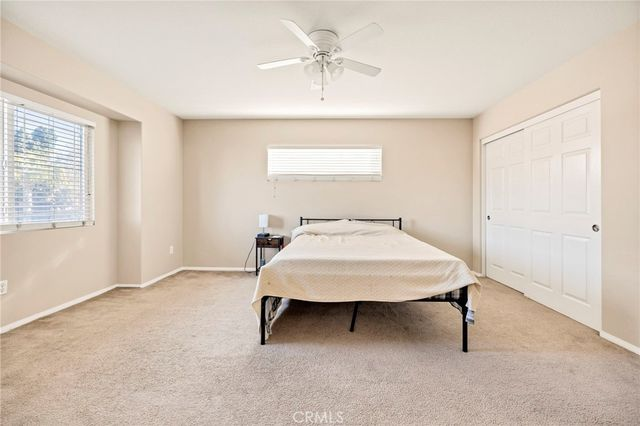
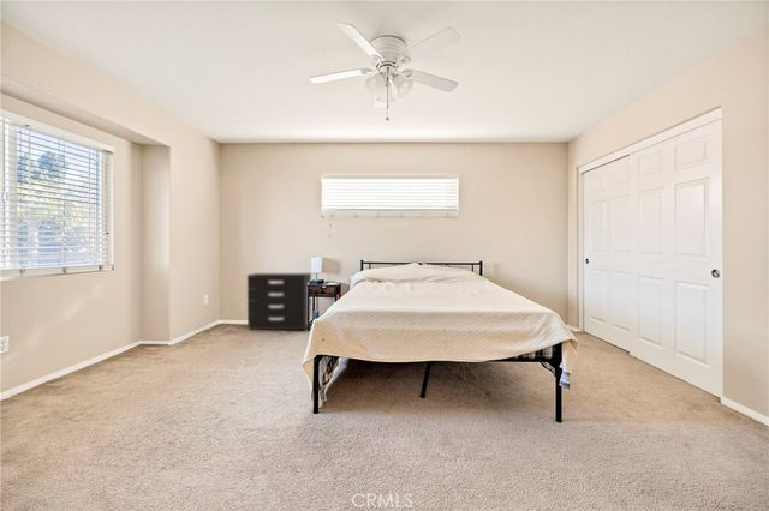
+ dresser [246,272,312,331]
